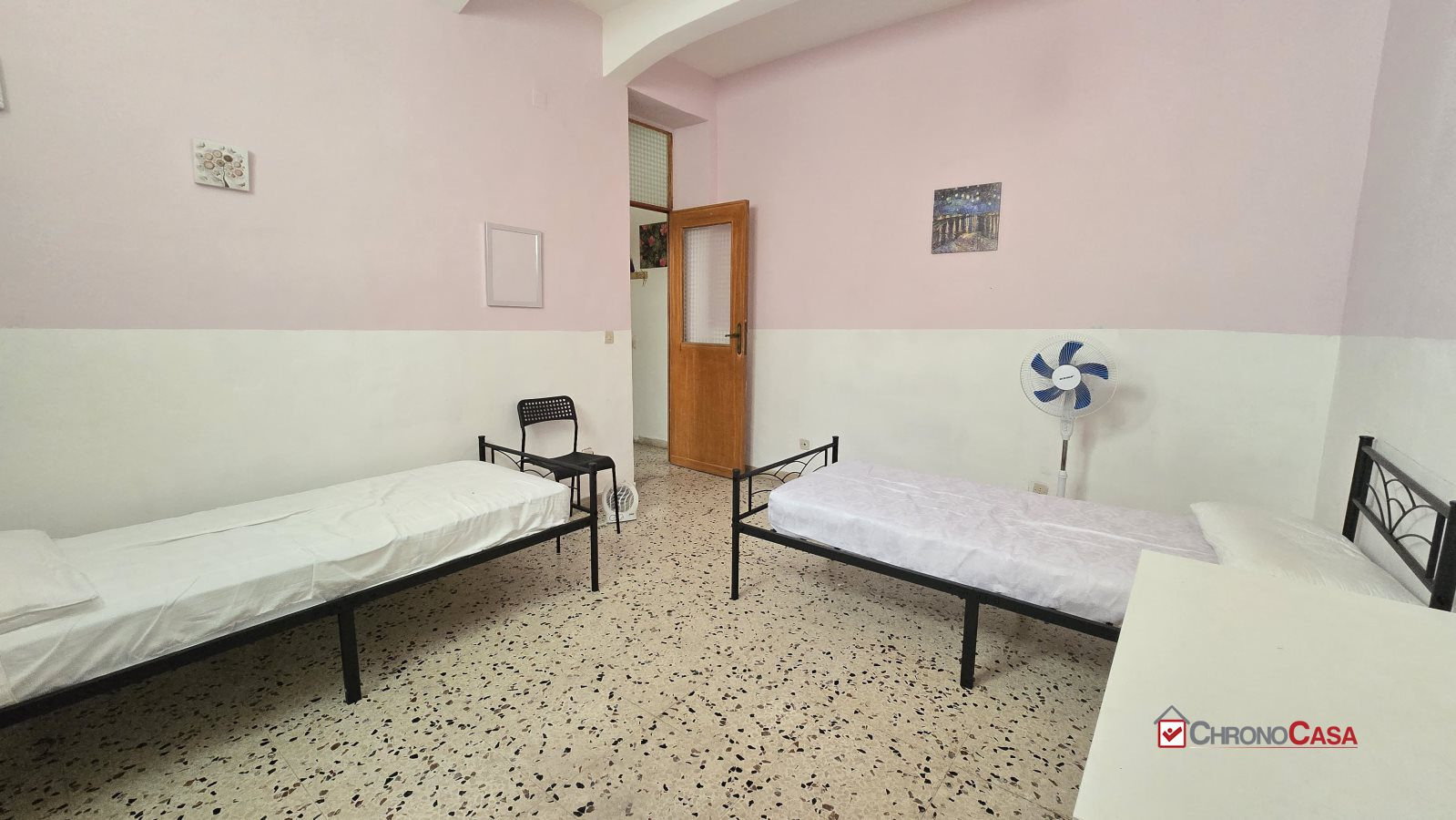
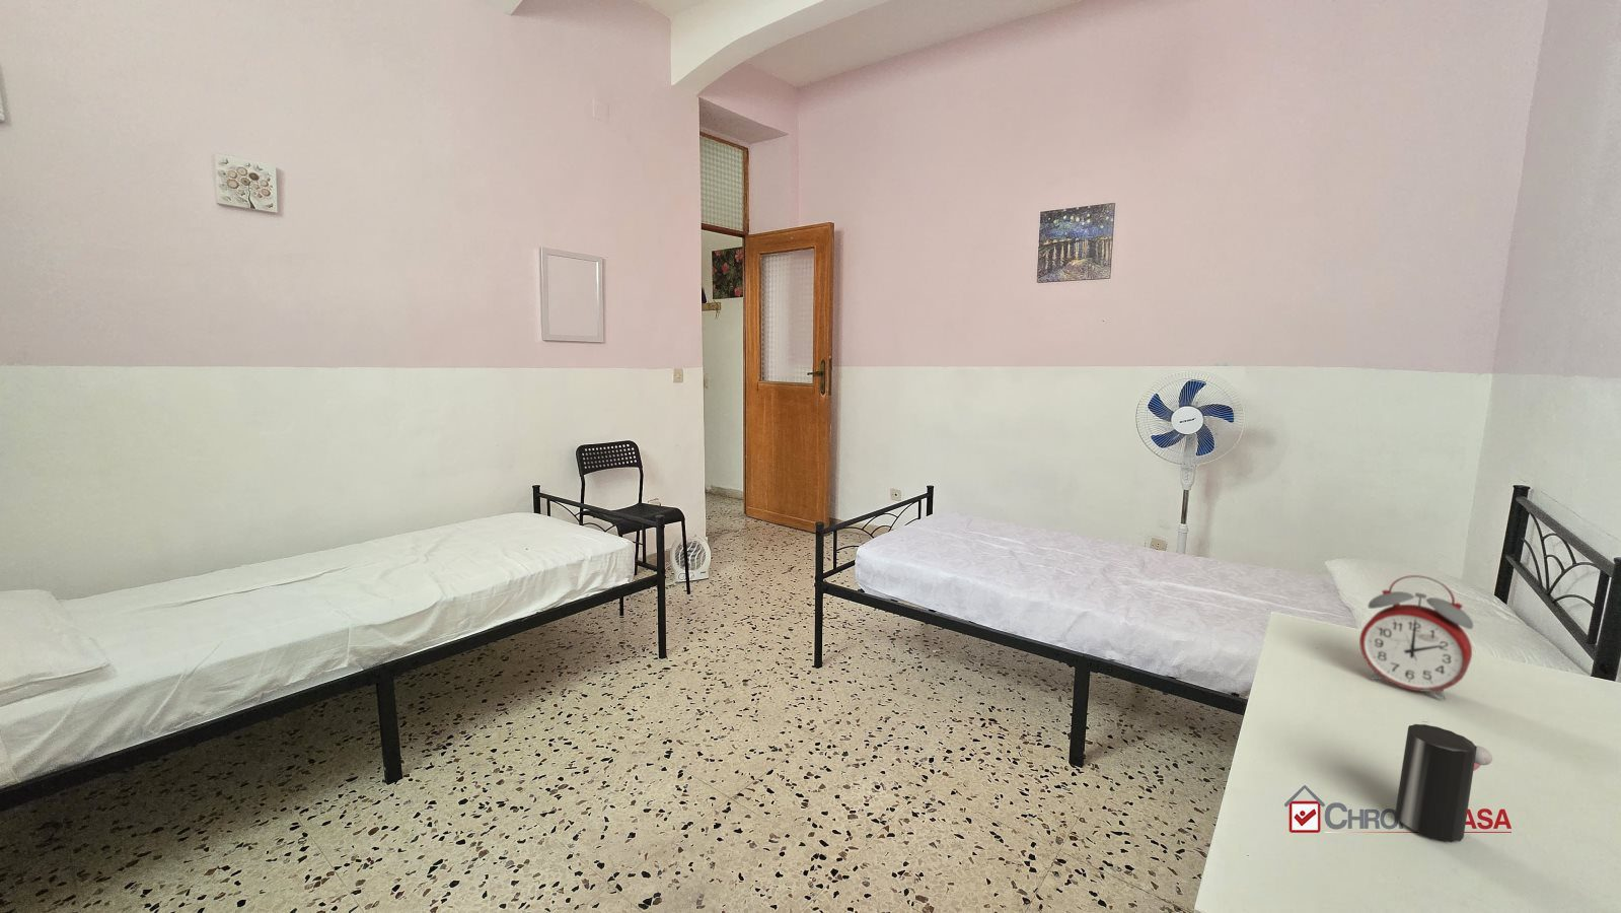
+ alarm clock [1358,575,1474,700]
+ cup [1395,724,1493,843]
